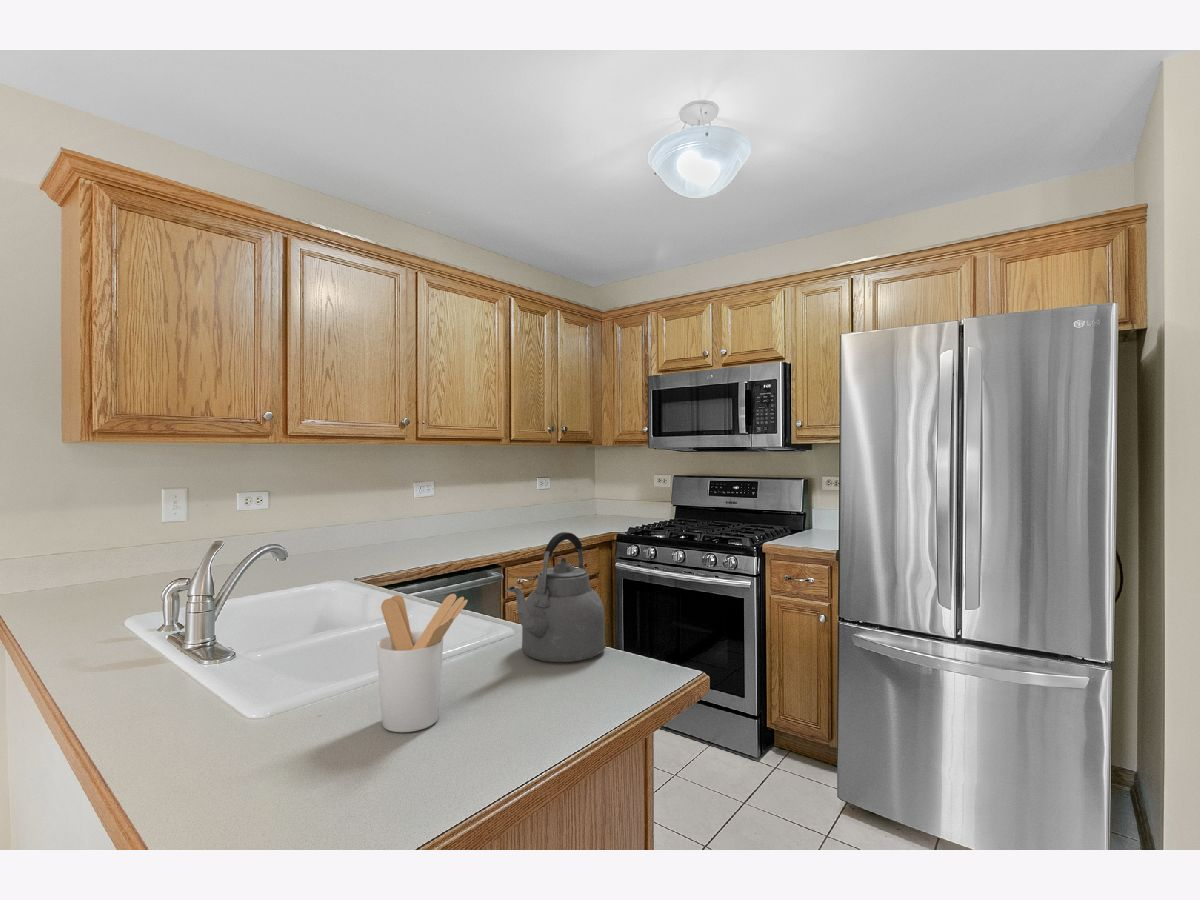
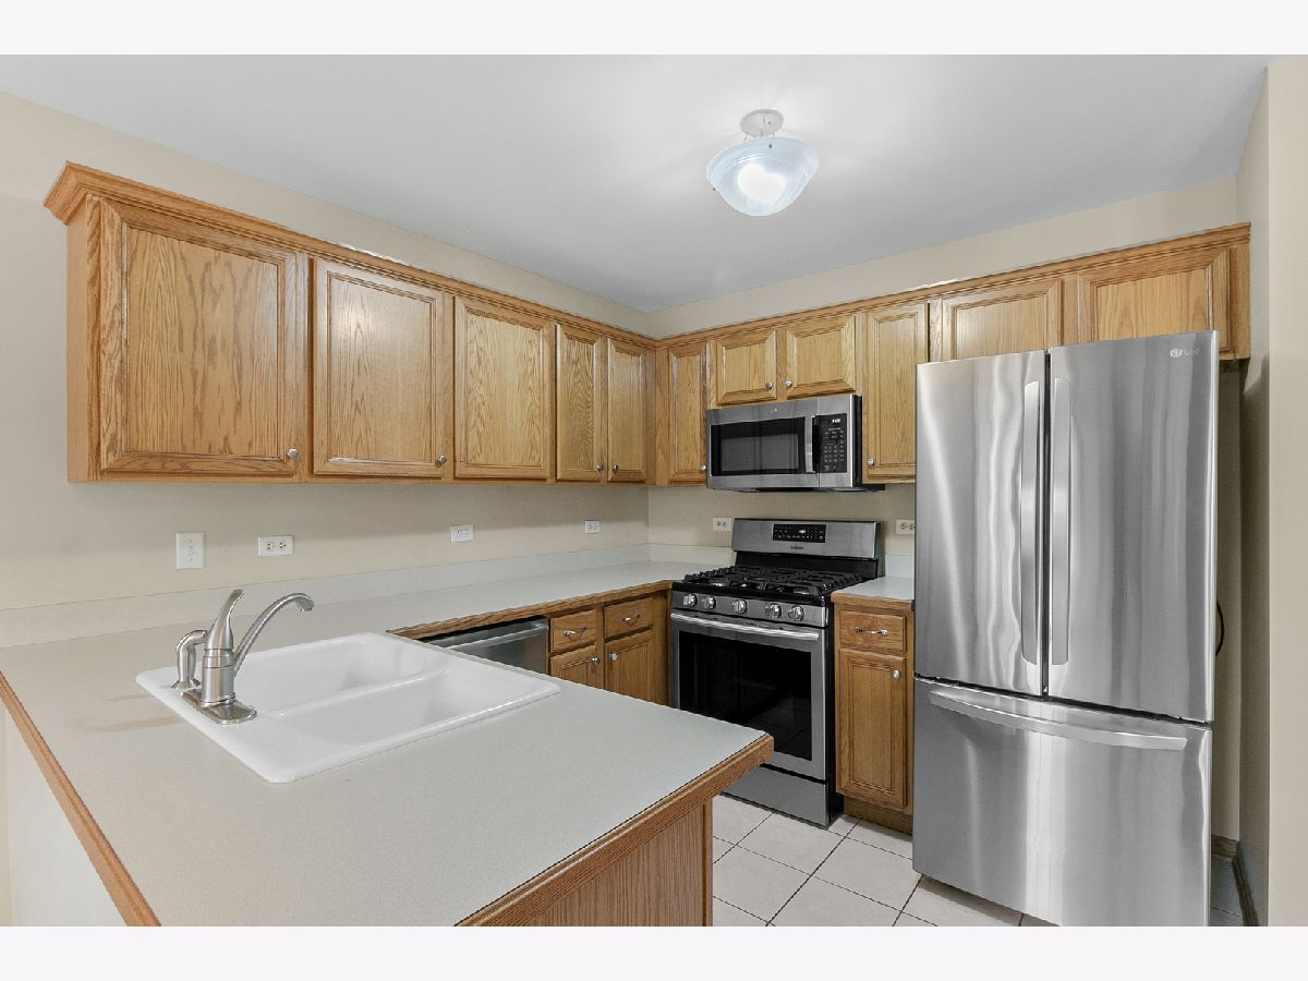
- utensil holder [376,593,469,733]
- kettle [505,531,606,663]
